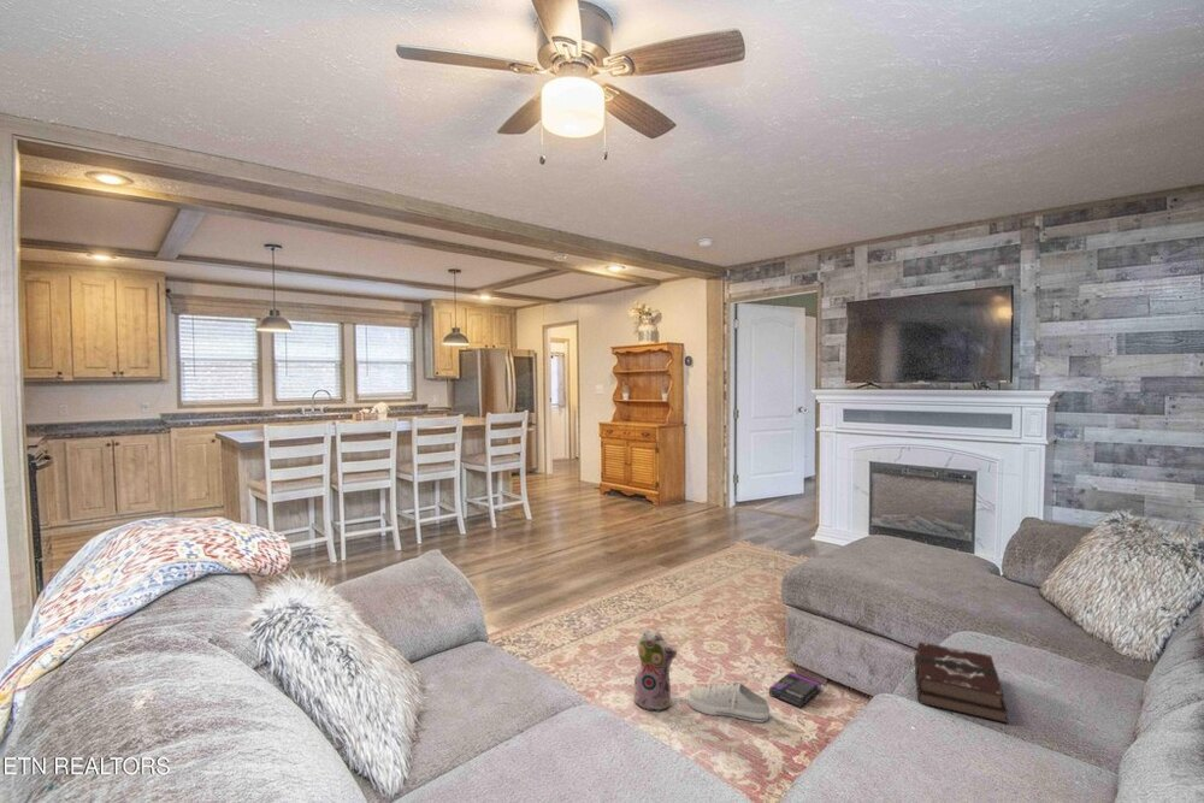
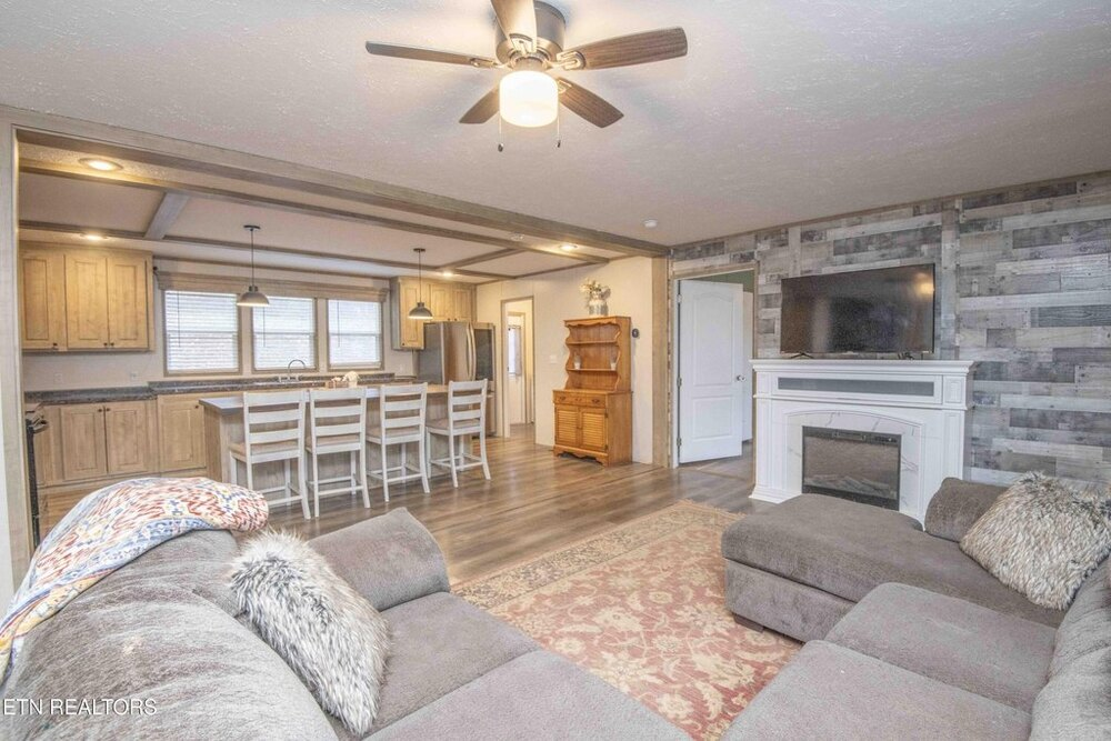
- box [768,671,822,709]
- hardback book [913,642,1009,725]
- shoe [686,681,771,724]
- plush toy [632,628,678,713]
